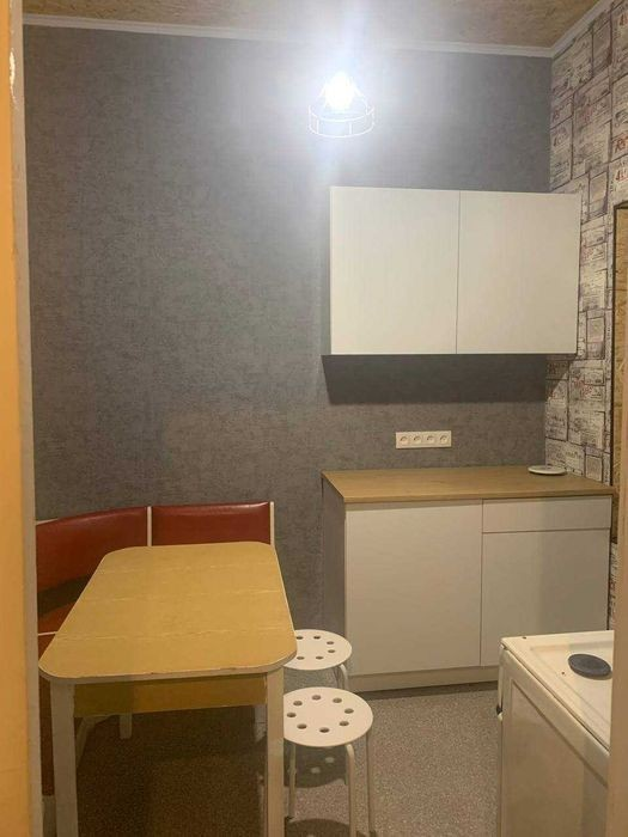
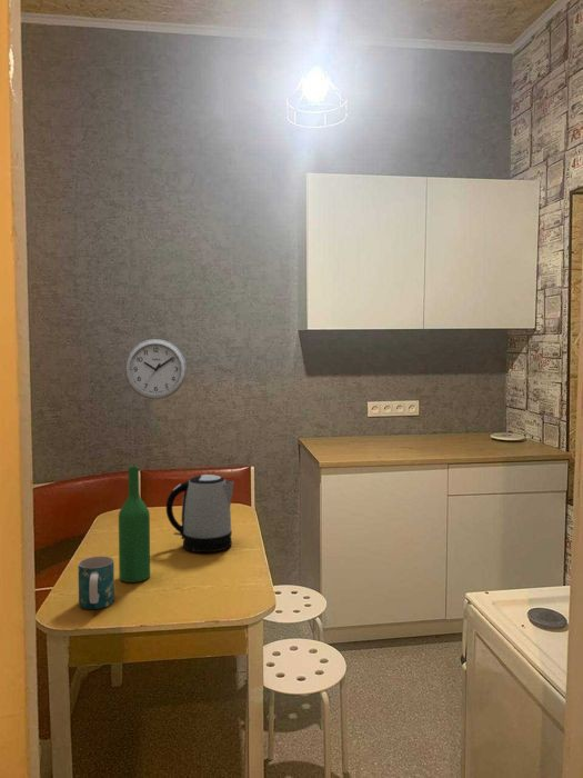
+ wall clock [123,338,188,400]
+ wine bottle [118,465,151,584]
+ kettle [165,473,235,553]
+ mug [77,555,115,610]
